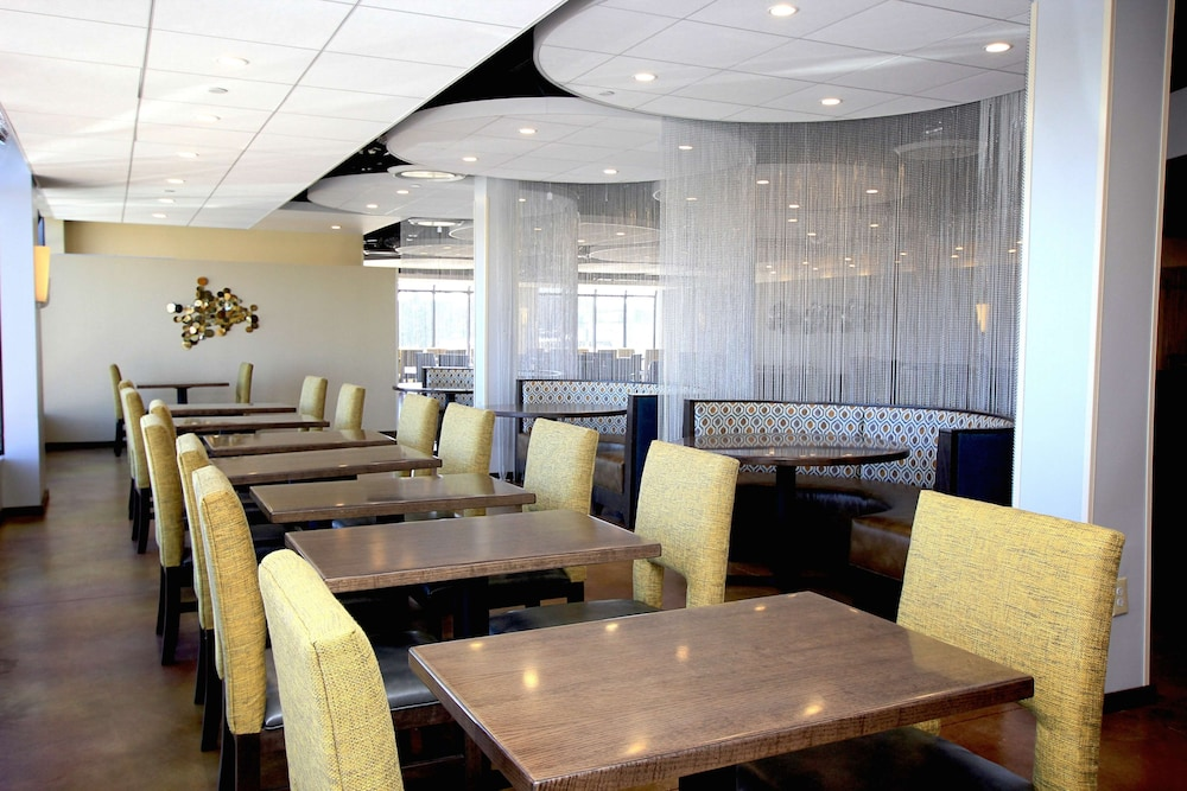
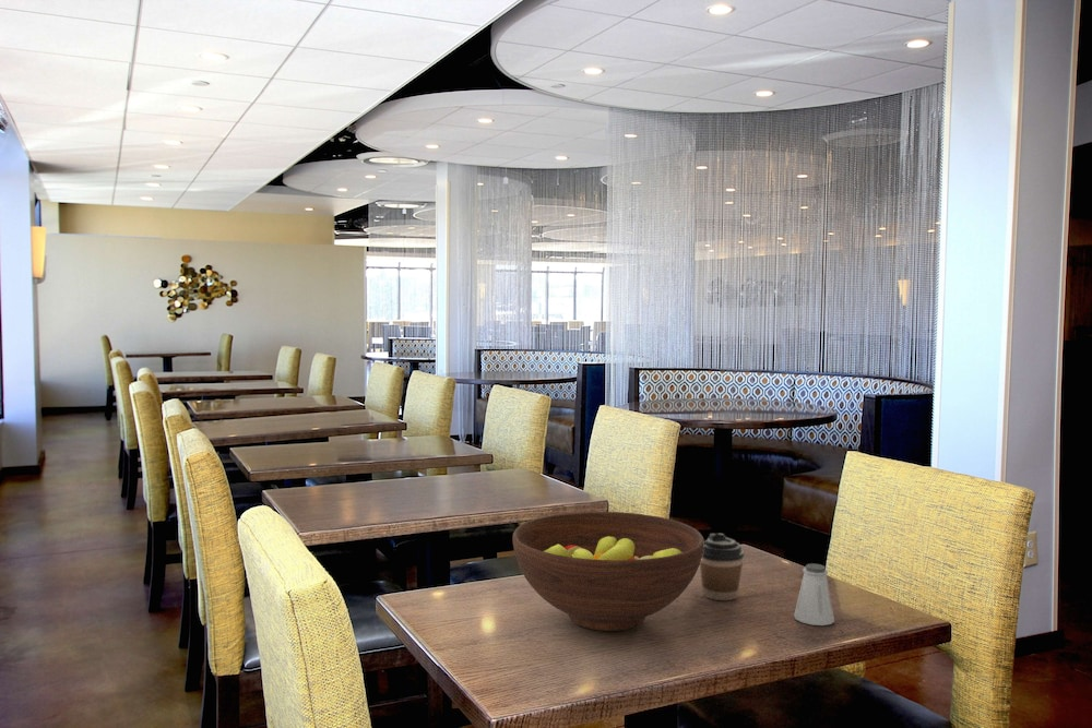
+ saltshaker [793,562,835,626]
+ coffee cup [699,533,745,601]
+ fruit bowl [512,511,705,632]
